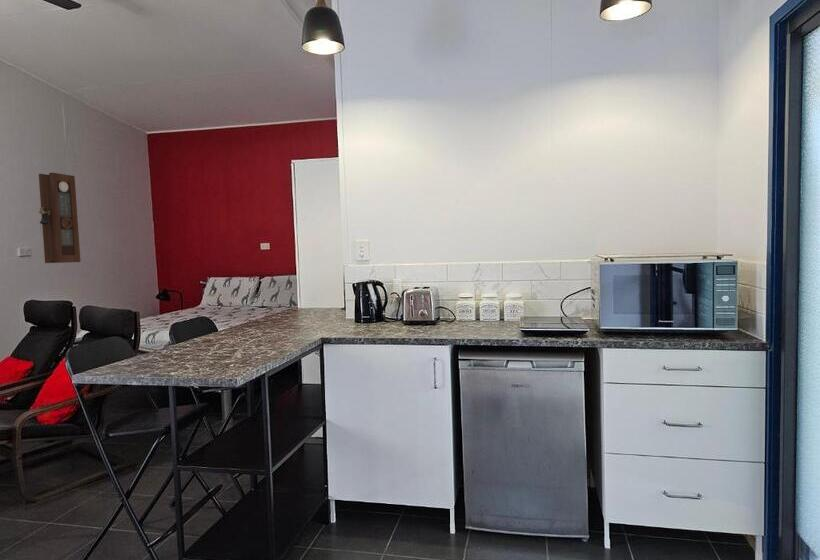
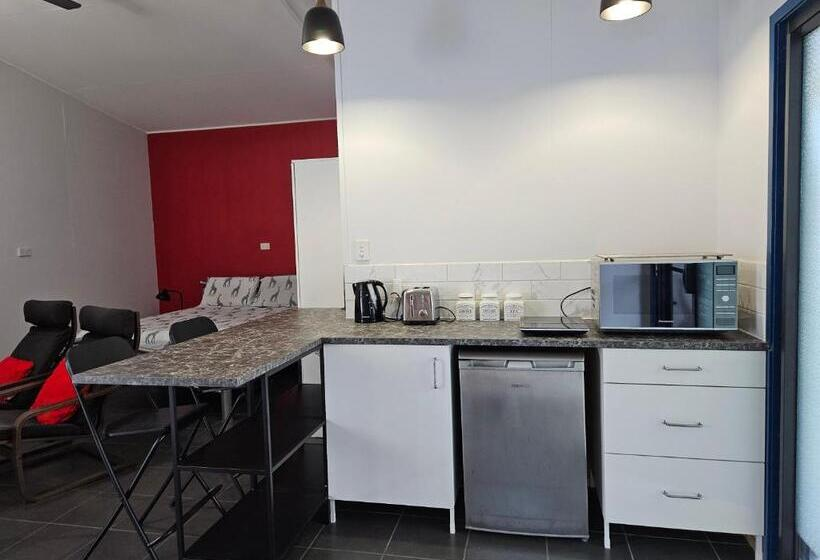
- pendulum clock [38,172,82,264]
